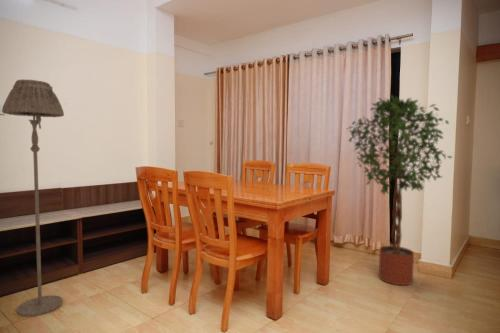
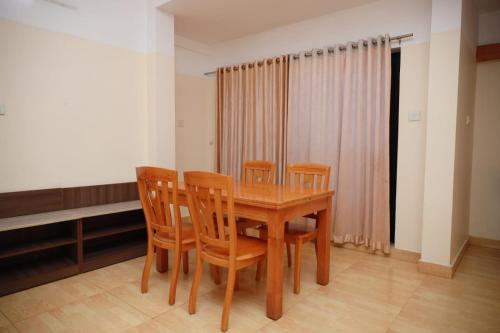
- potted tree [347,94,453,286]
- floor lamp [1,78,65,317]
